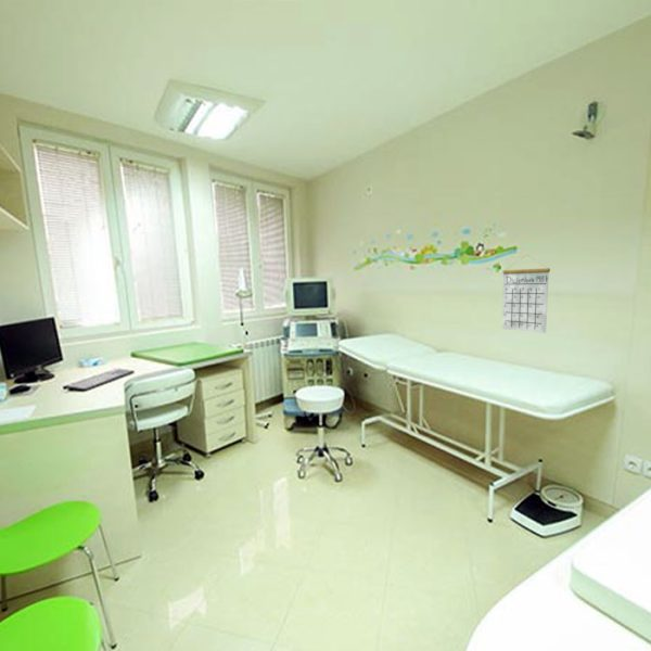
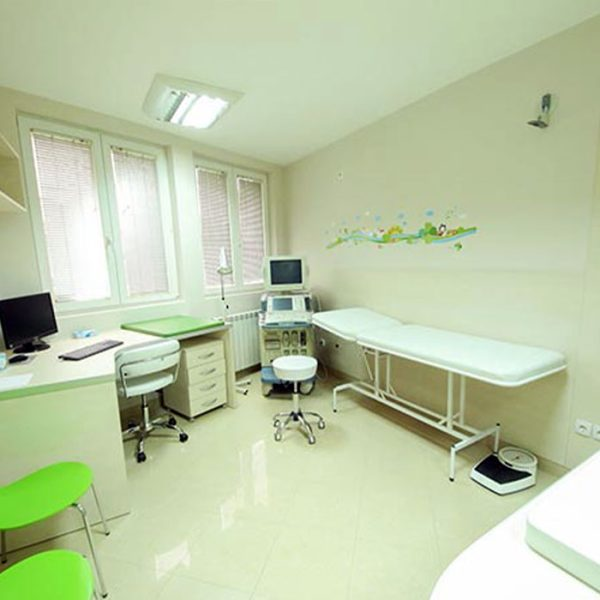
- calendar [501,254,551,334]
